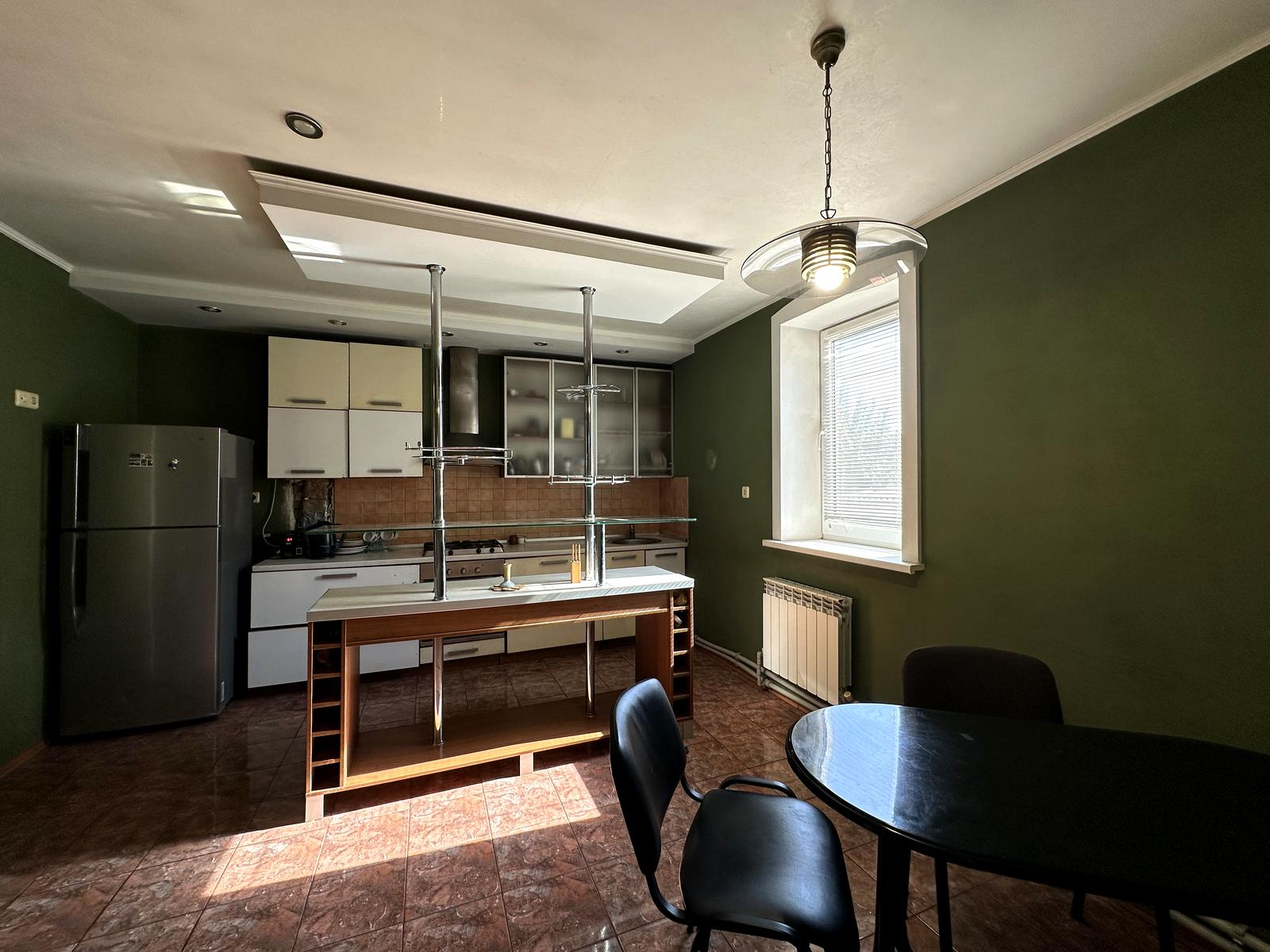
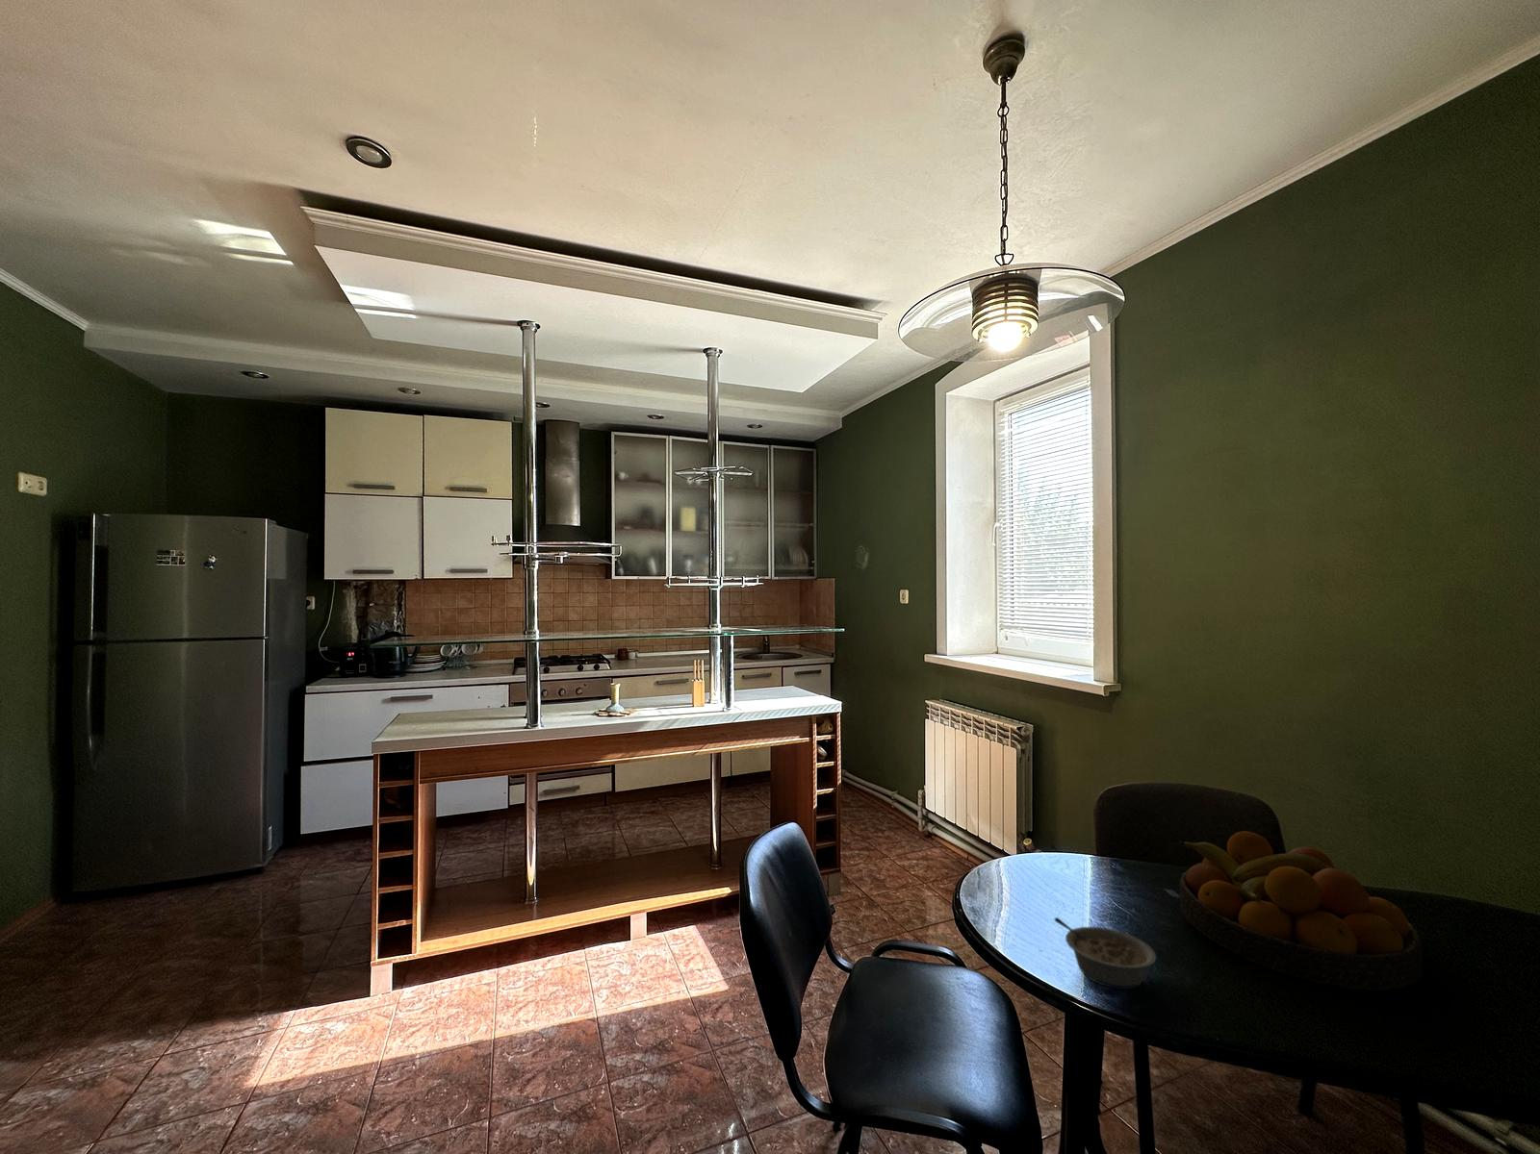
+ fruit bowl [1179,830,1424,992]
+ legume [1053,916,1158,989]
